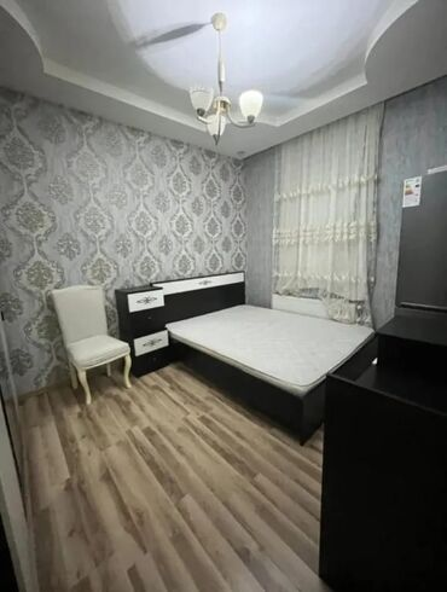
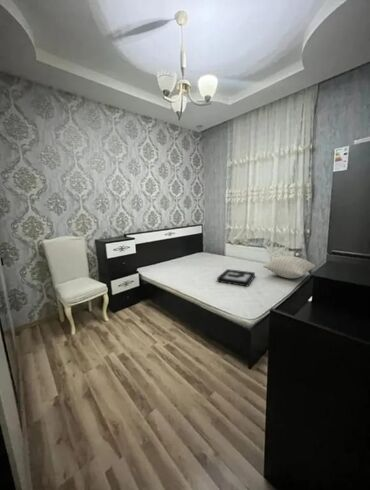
+ pillow [262,255,316,280]
+ decorative tray [216,268,256,288]
